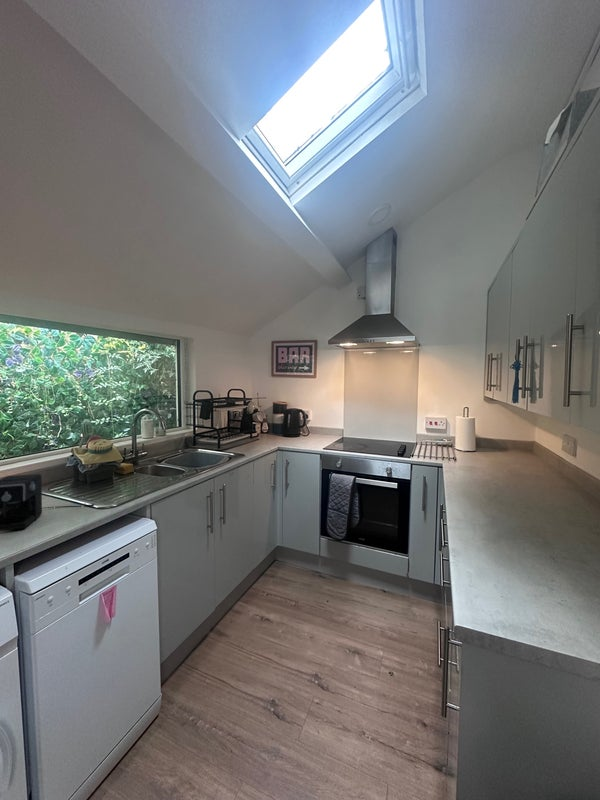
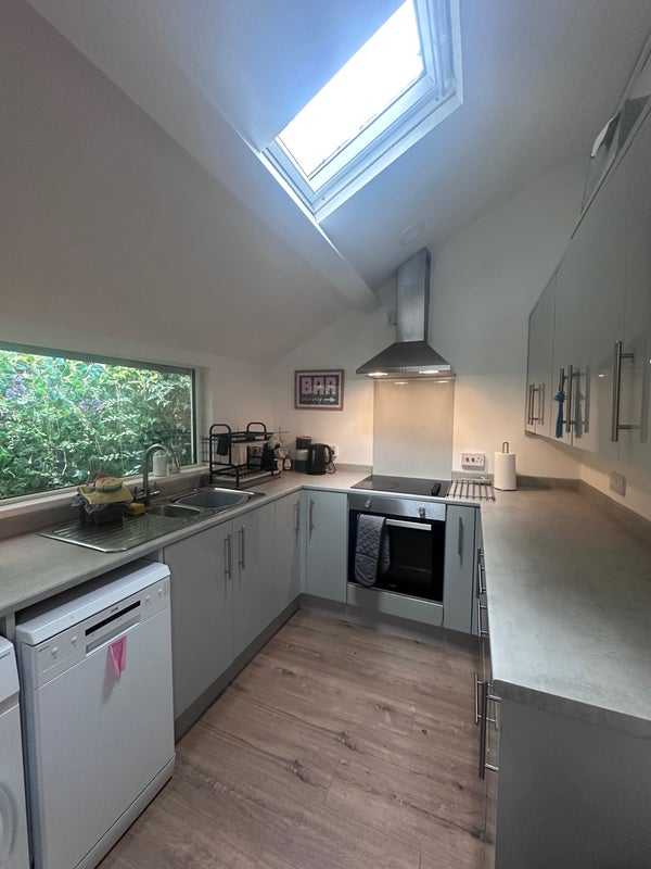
- coffee maker [0,473,95,532]
